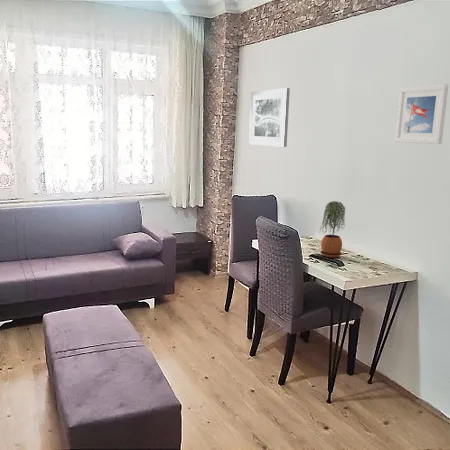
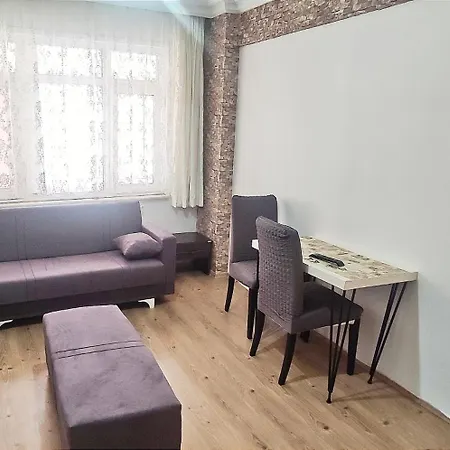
- potted plant [319,200,346,258]
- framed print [394,83,449,145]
- wall art [248,87,291,148]
